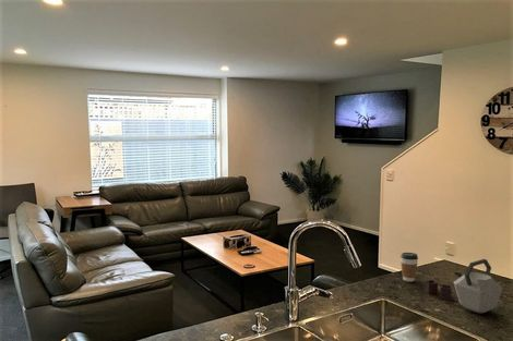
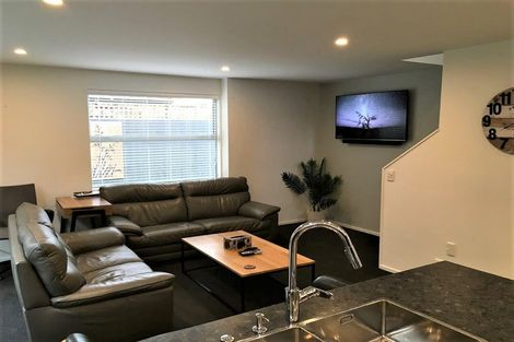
- kettle [423,258,504,314]
- coffee cup [399,252,419,282]
